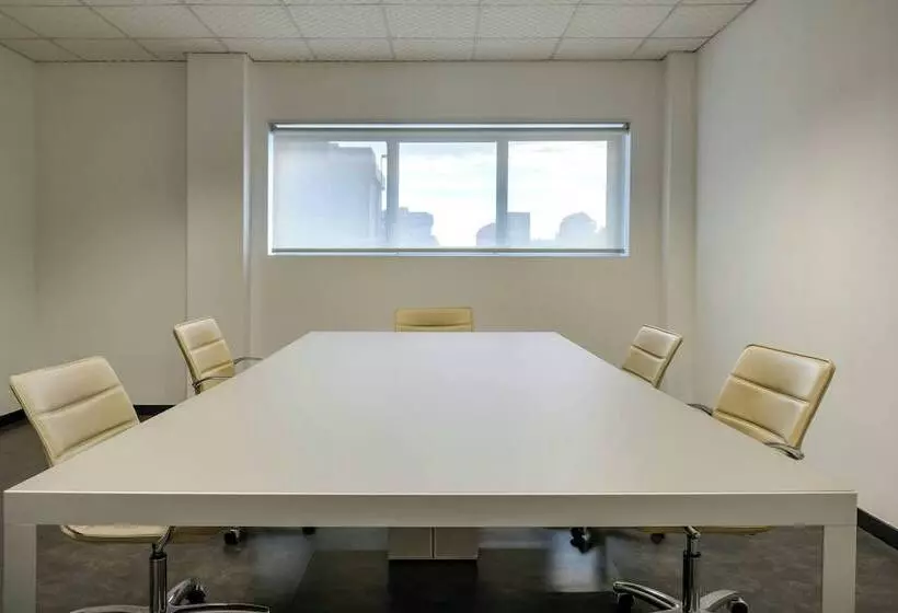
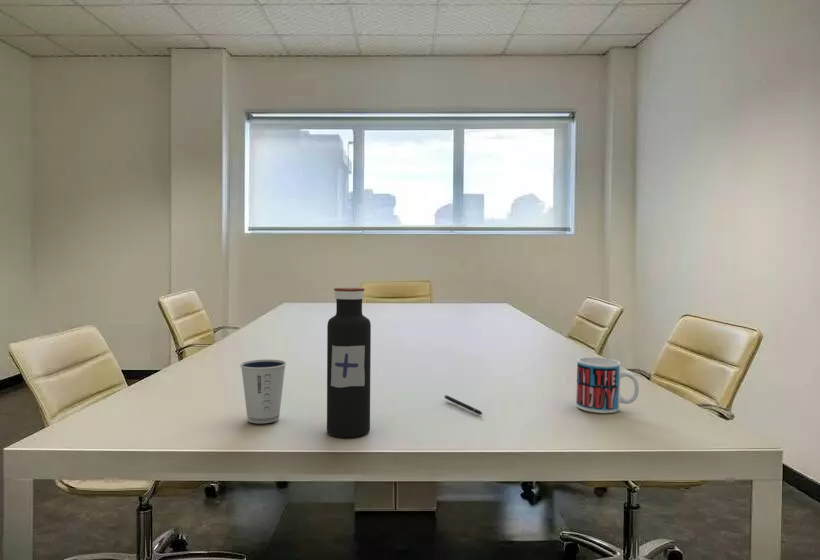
+ dixie cup [239,359,287,424]
+ pen [444,394,483,416]
+ mug [575,356,640,414]
+ water bottle [326,287,372,438]
